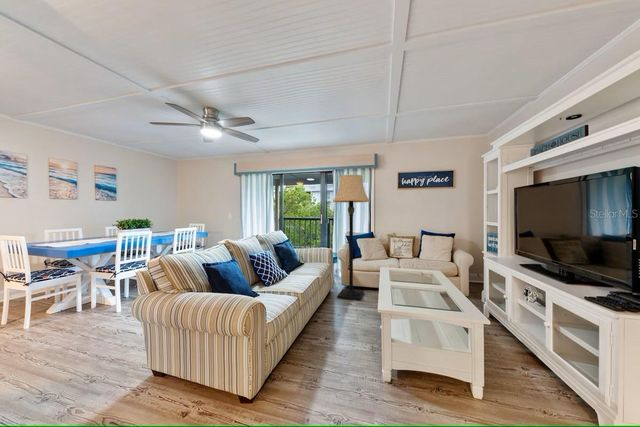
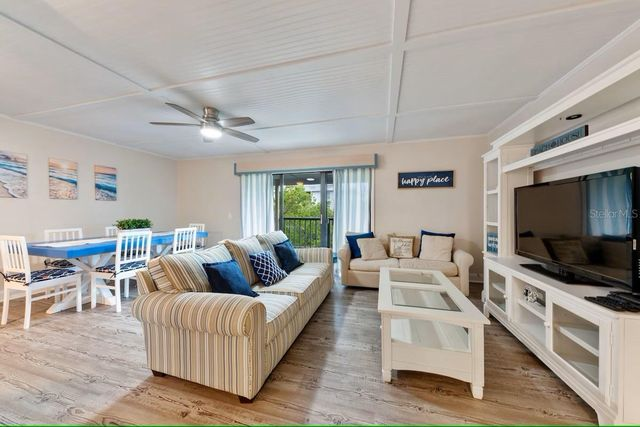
- lamp [331,174,371,301]
